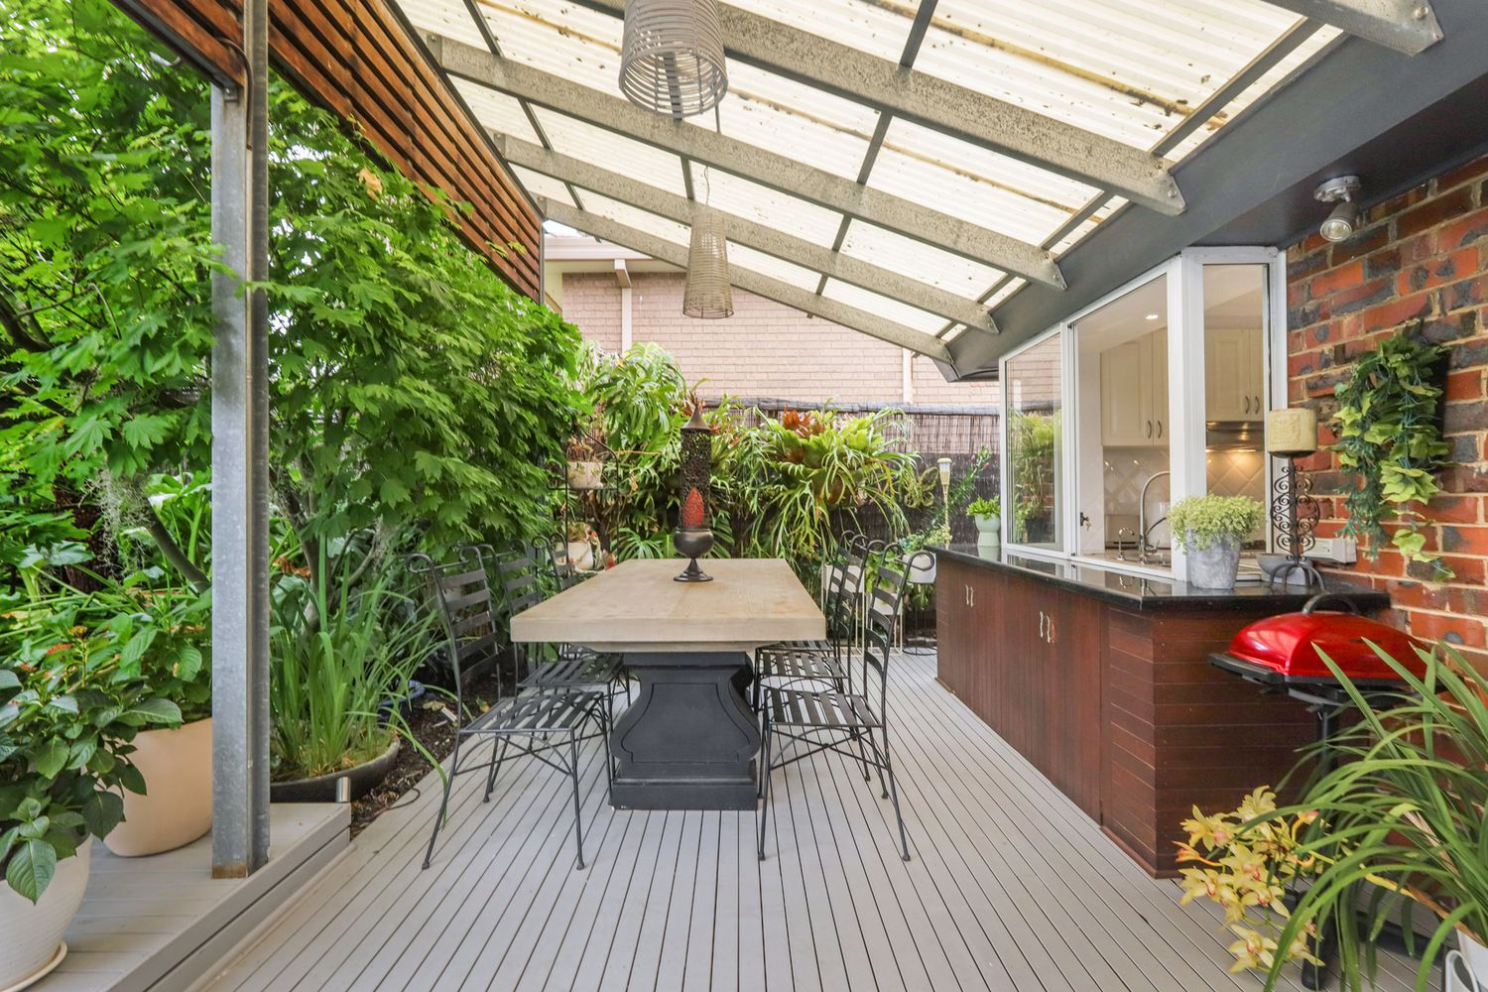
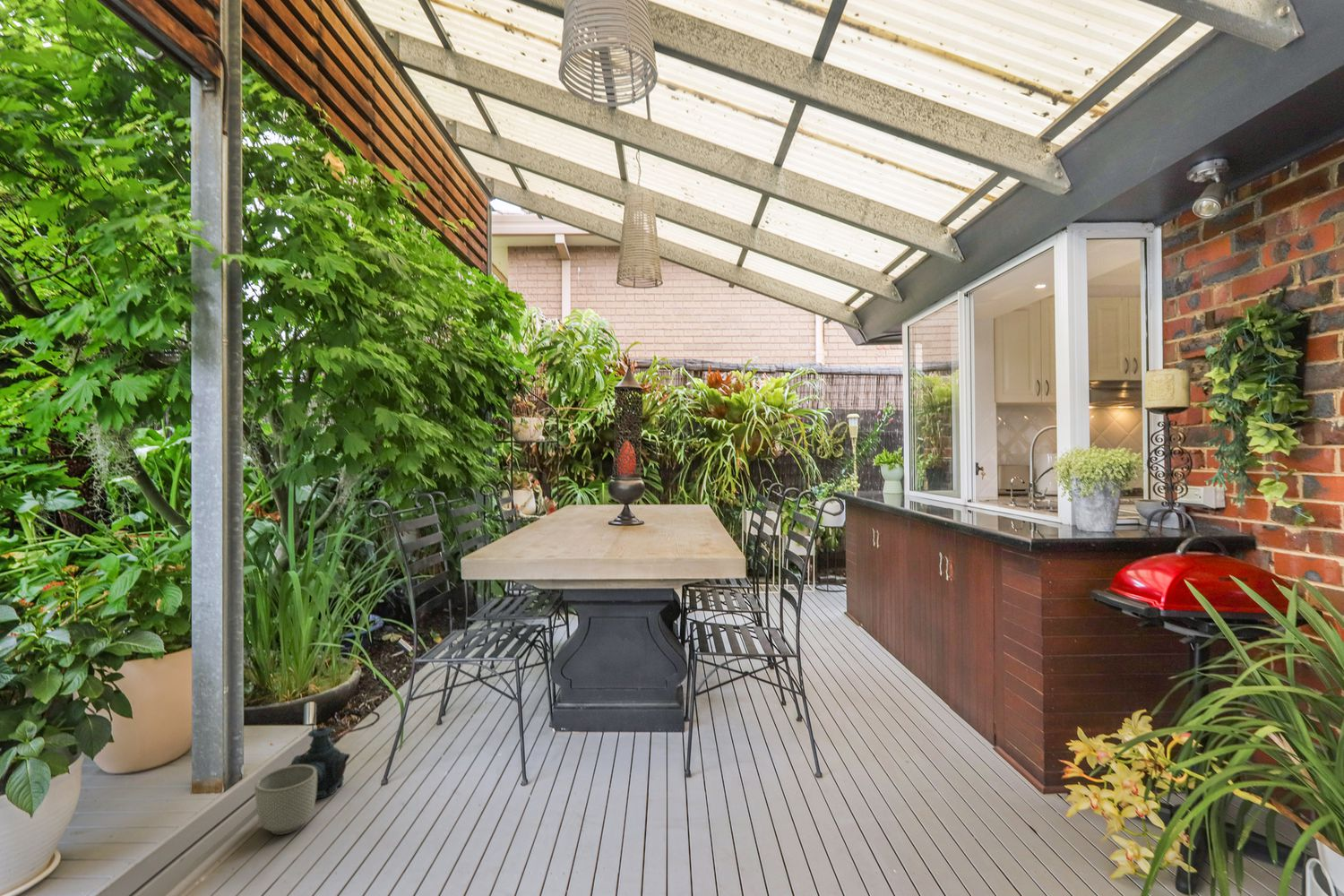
+ planter [254,764,317,836]
+ lantern [290,704,351,800]
